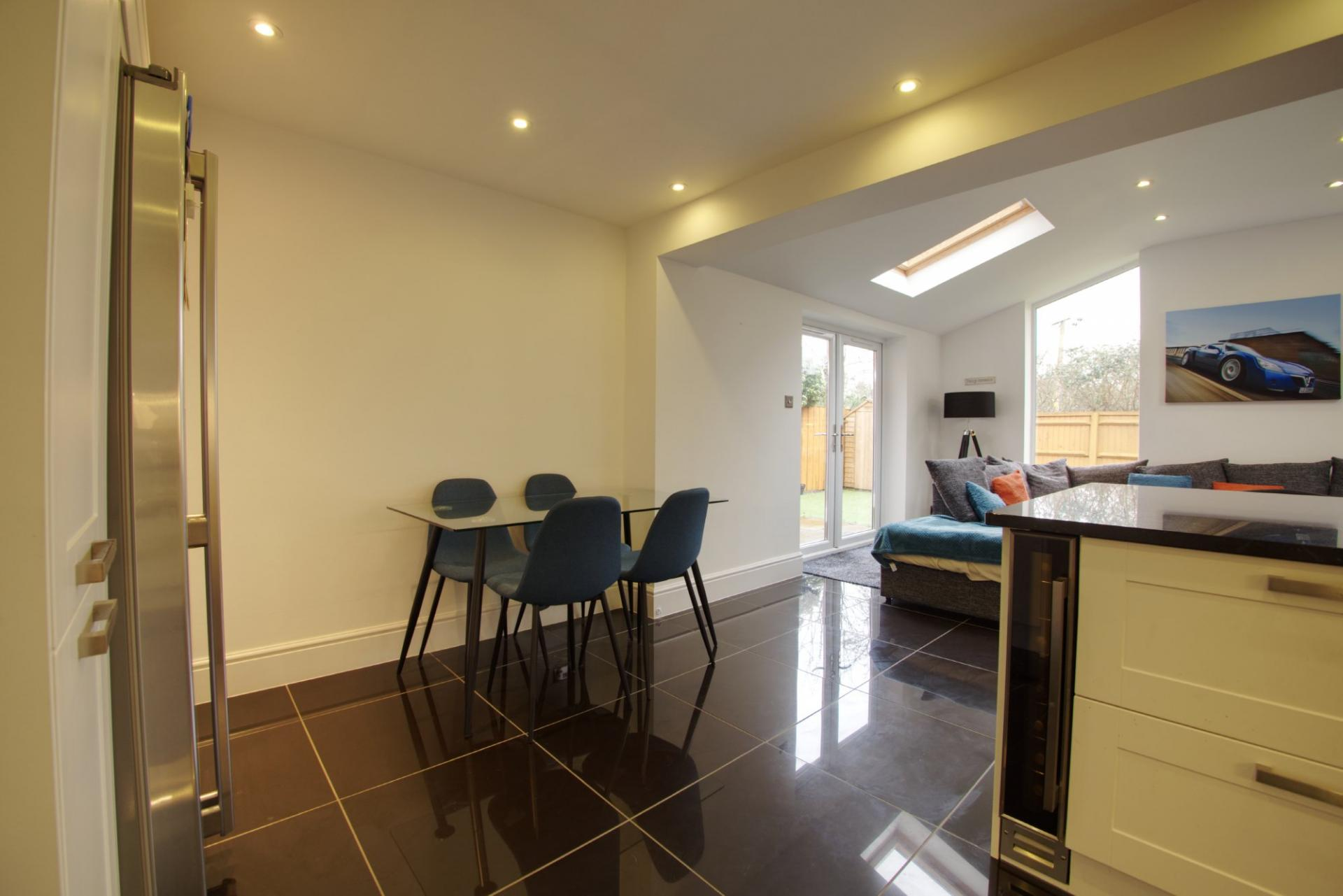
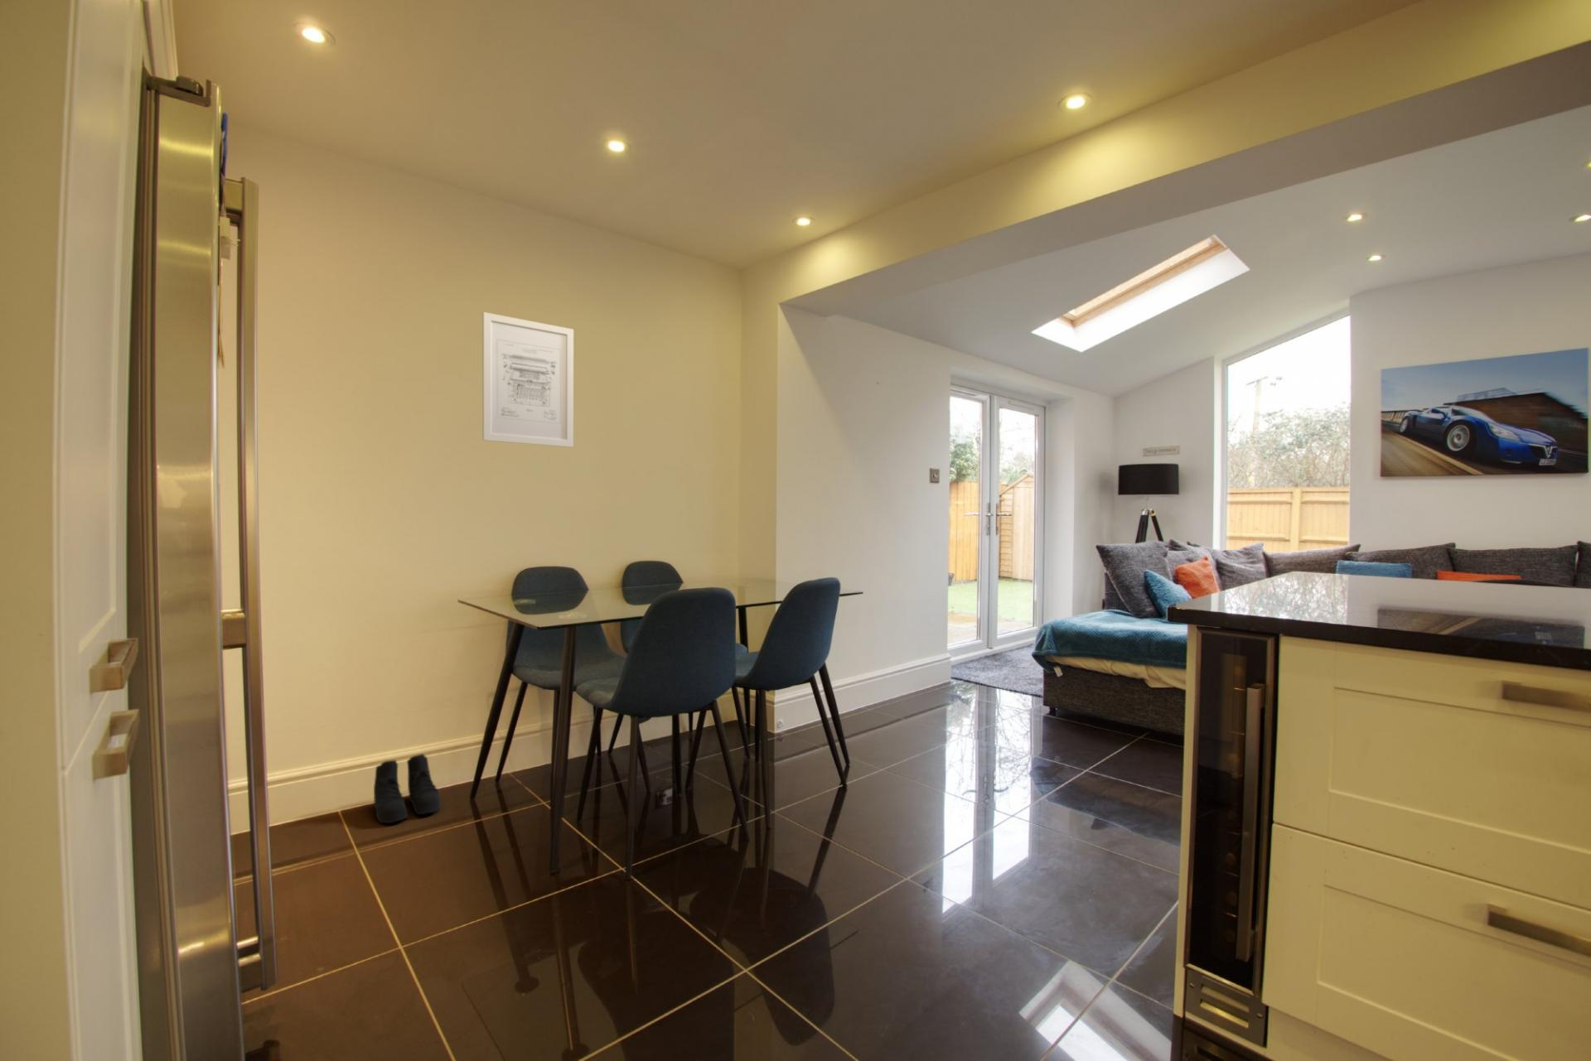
+ wall art [482,311,575,448]
+ boots [373,753,442,824]
